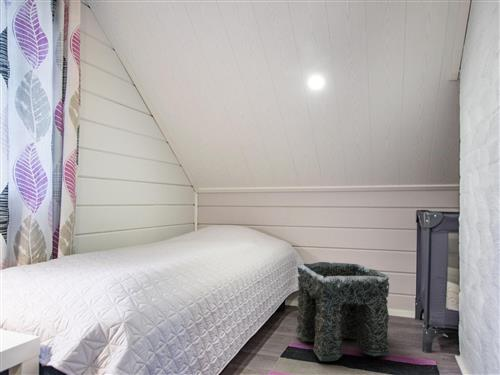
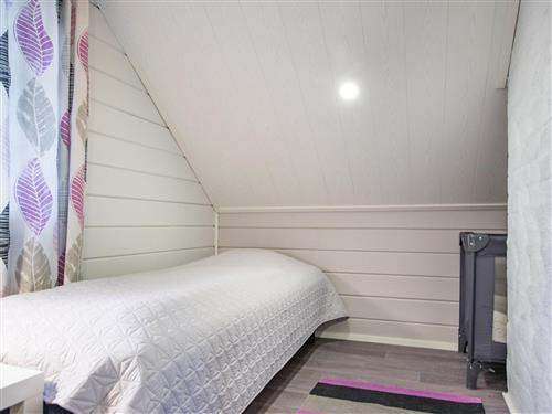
- stone arch [295,261,391,362]
